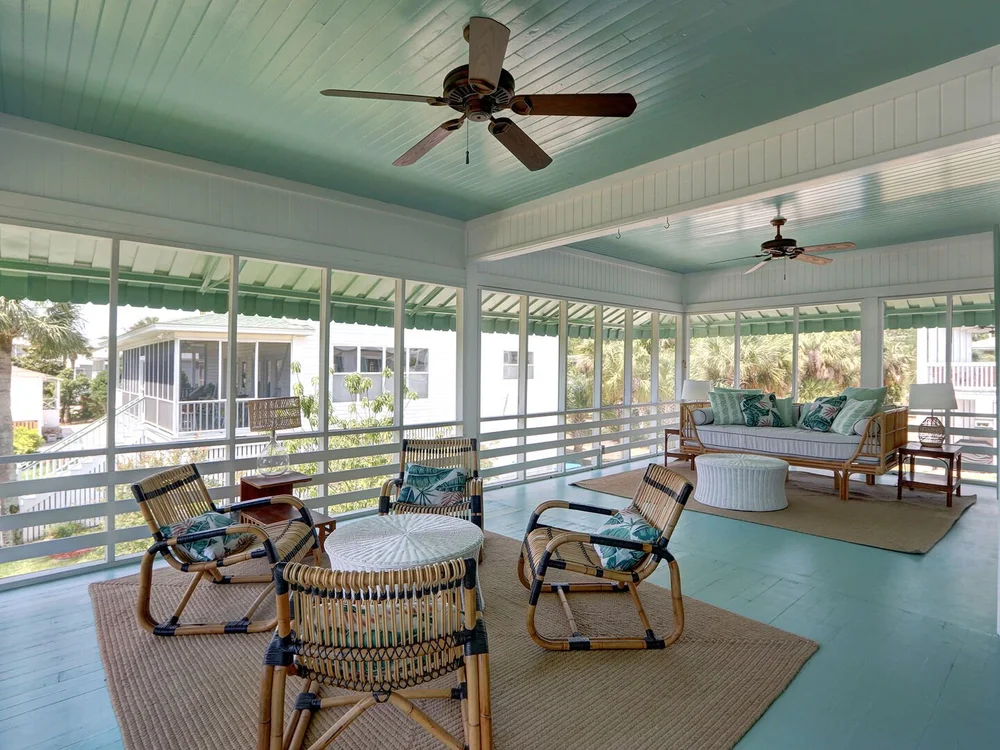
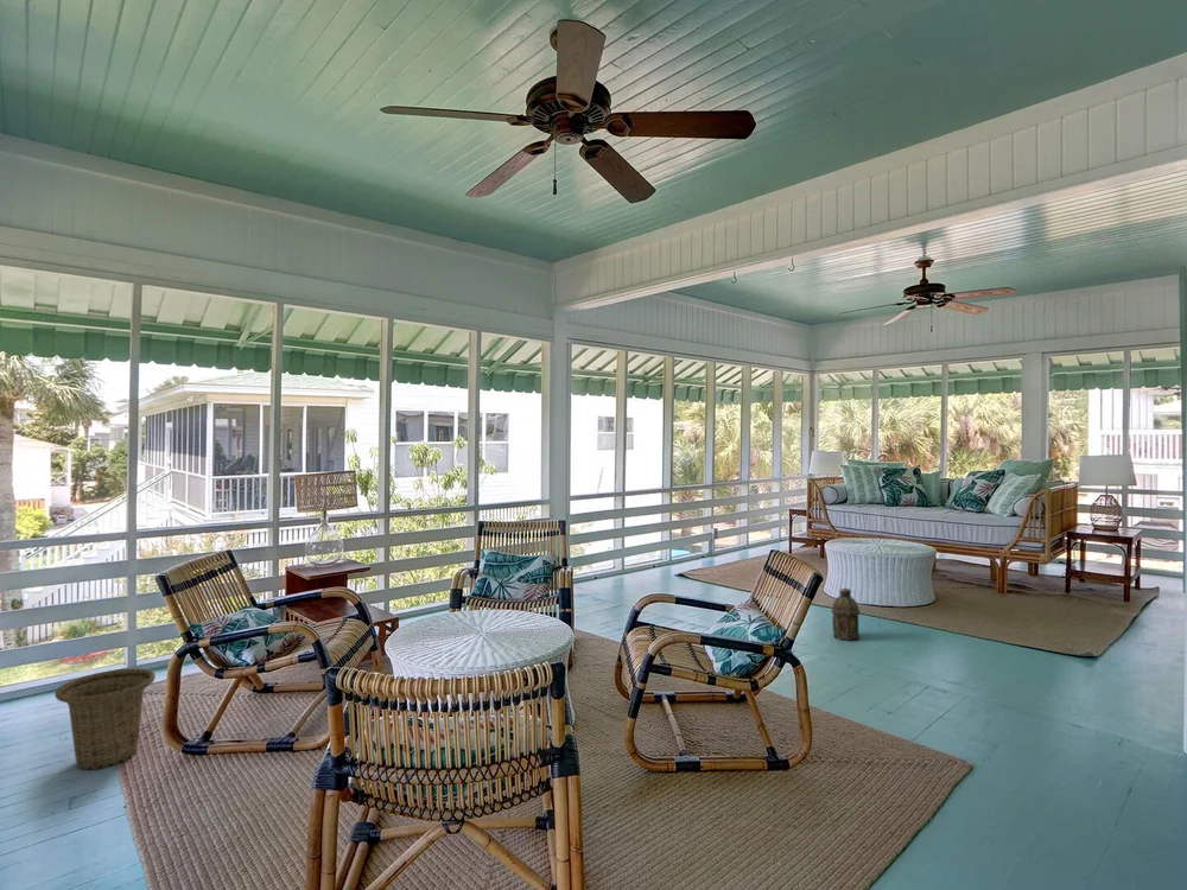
+ basket [53,667,157,770]
+ lantern [830,587,862,642]
